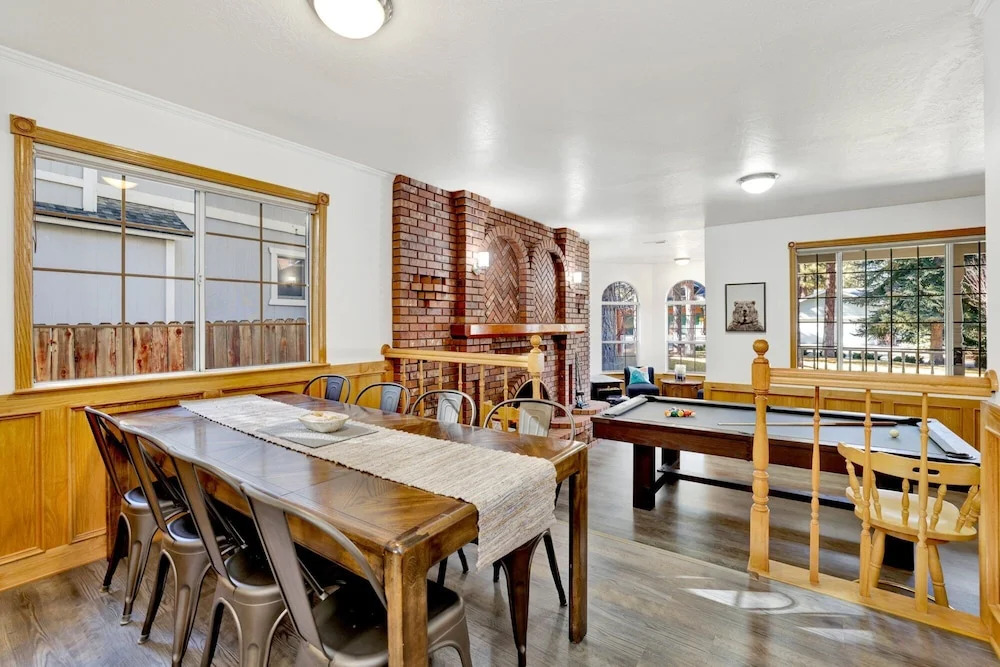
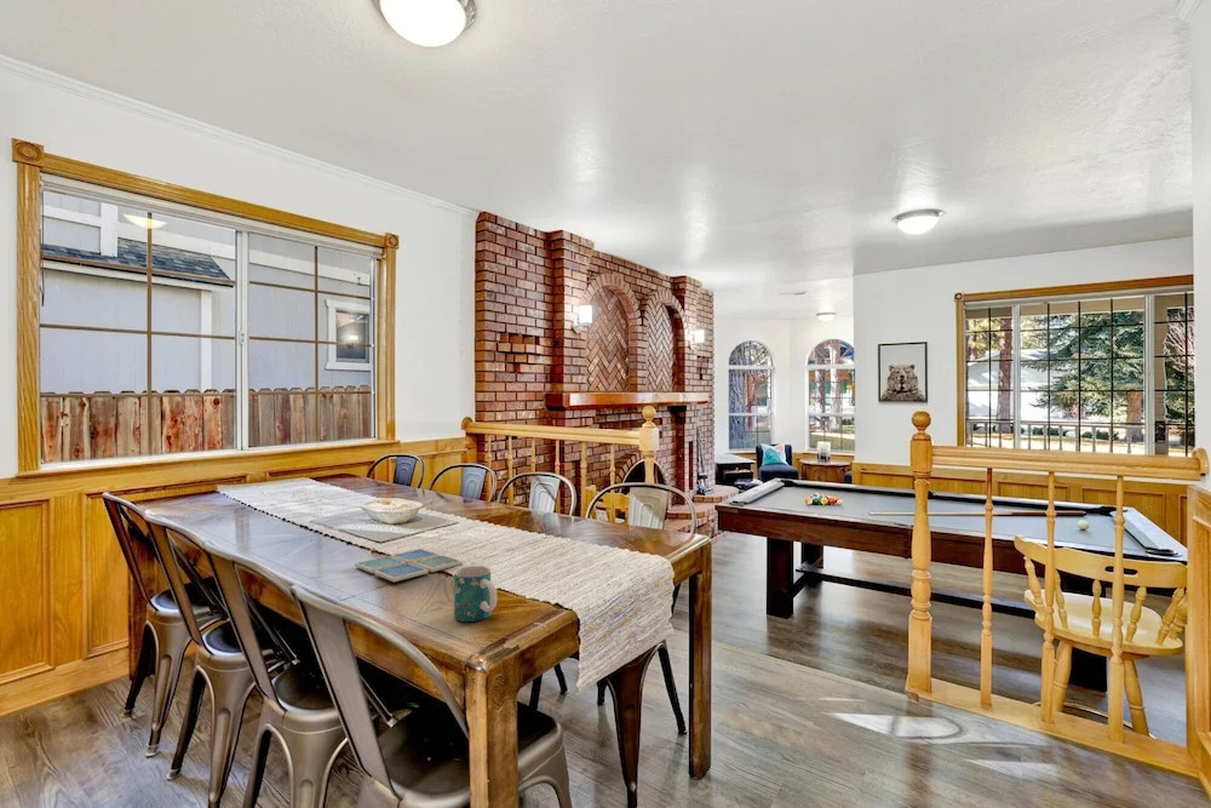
+ drink coaster [354,548,464,583]
+ mug [453,565,498,623]
